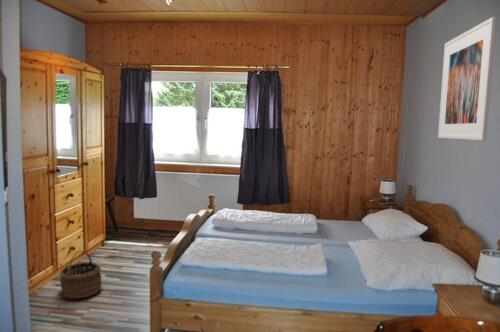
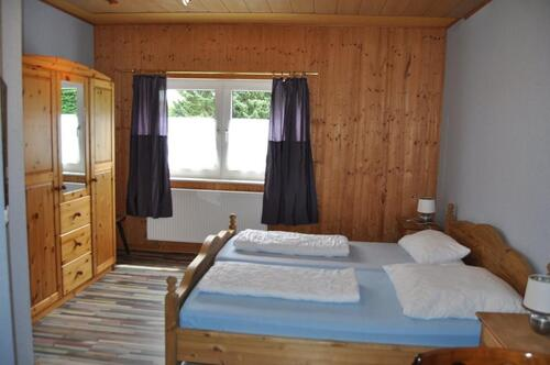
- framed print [437,16,497,141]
- wicker basket [59,250,103,300]
